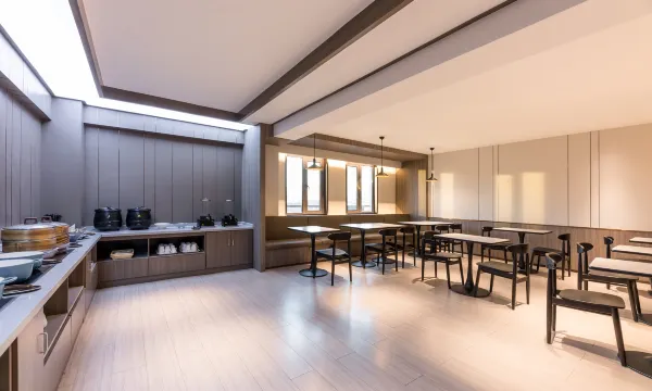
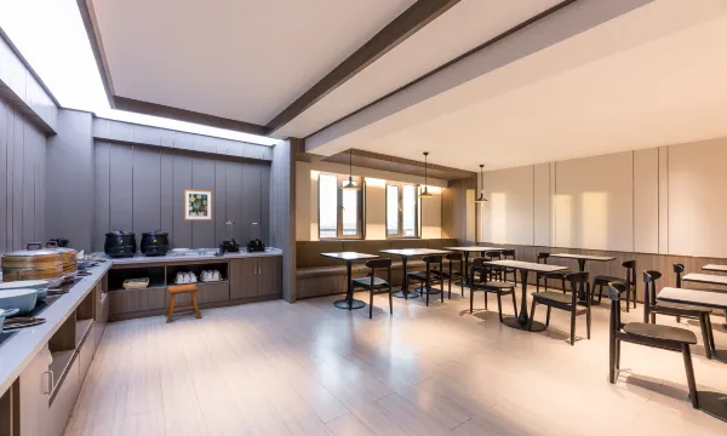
+ stool [162,283,204,325]
+ wall art [183,188,213,222]
